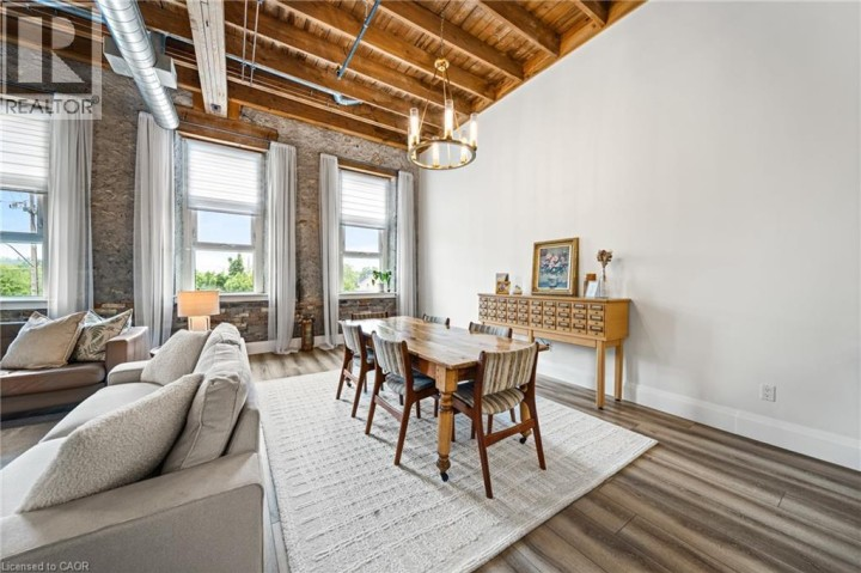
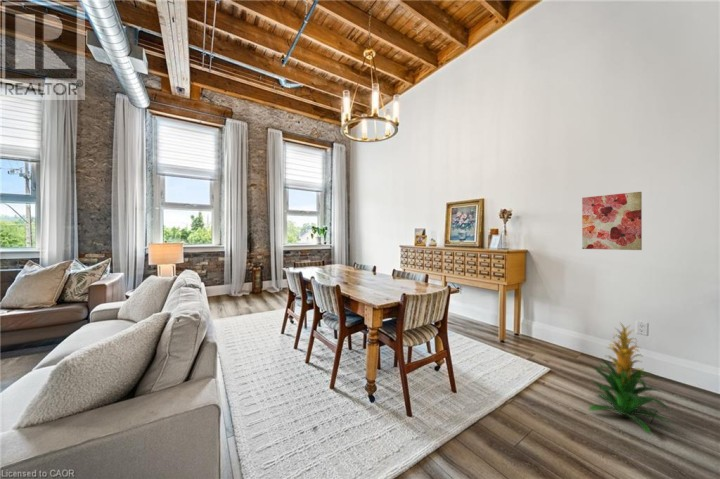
+ indoor plant [587,322,671,435]
+ wall art [581,191,643,251]
